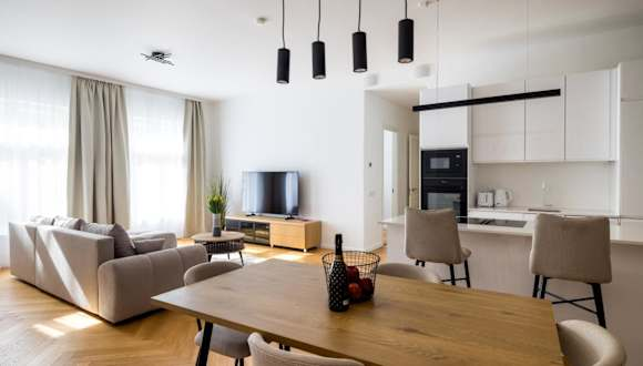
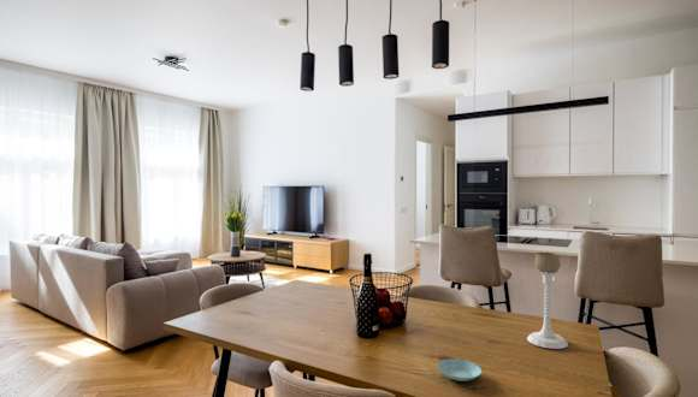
+ candle holder [526,251,569,350]
+ saucer [437,357,483,383]
